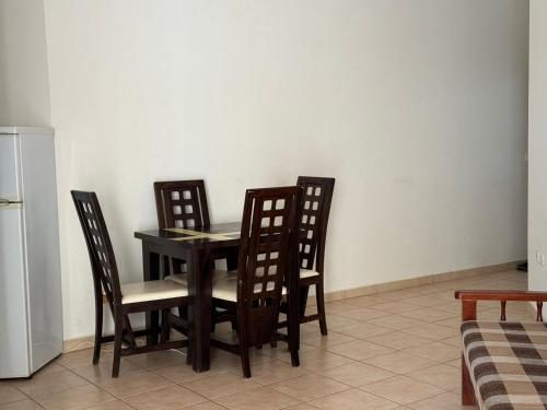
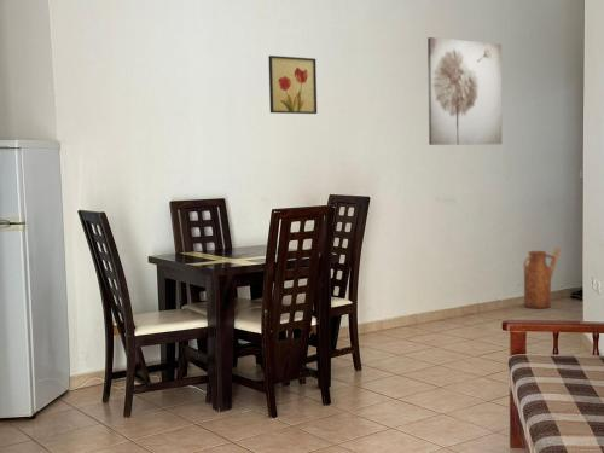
+ watering can [522,246,562,309]
+ wall art [426,36,503,146]
+ wall art [267,54,318,115]
